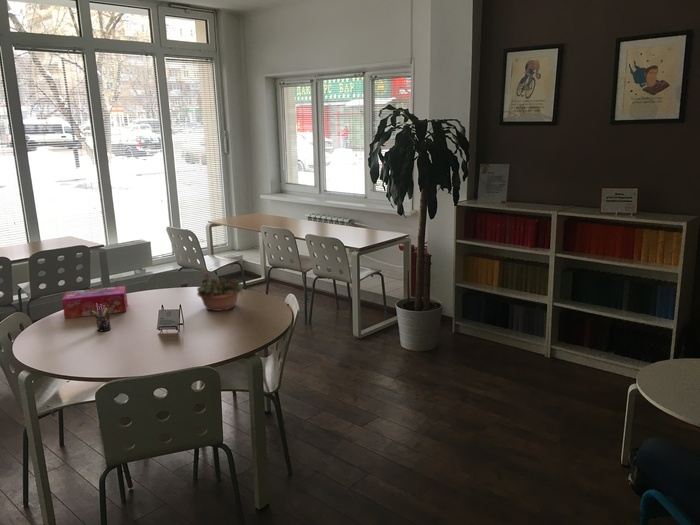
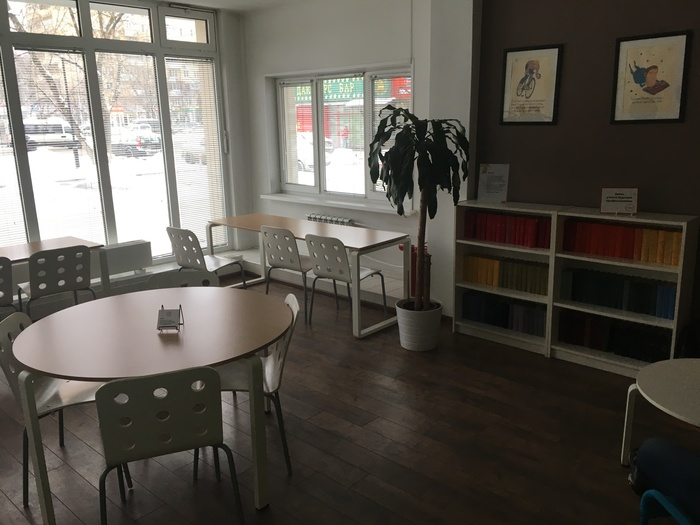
- succulent planter [196,270,244,312]
- tissue box [61,285,129,319]
- pen holder [92,303,112,333]
